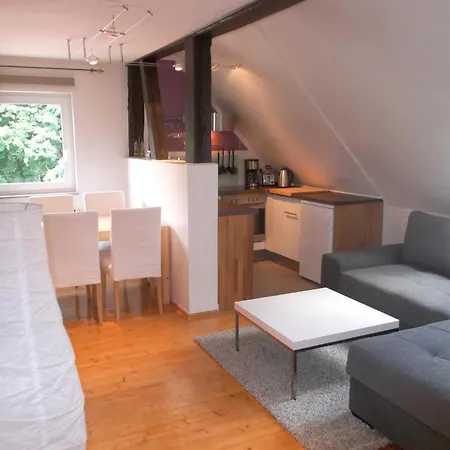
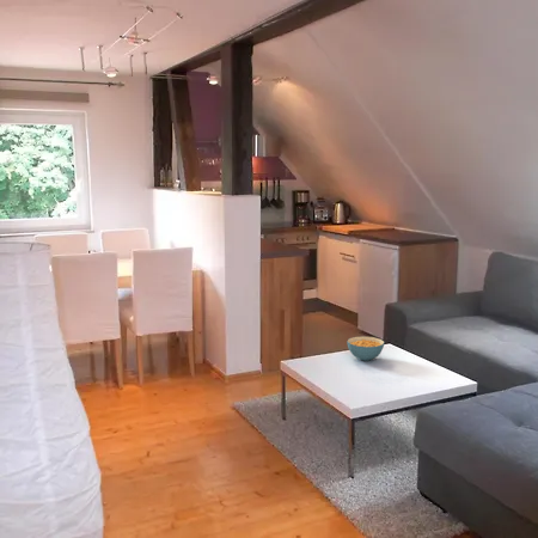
+ cereal bowl [346,335,385,362]
